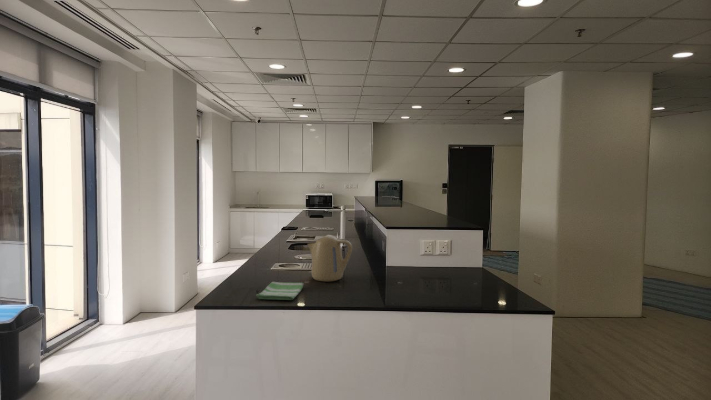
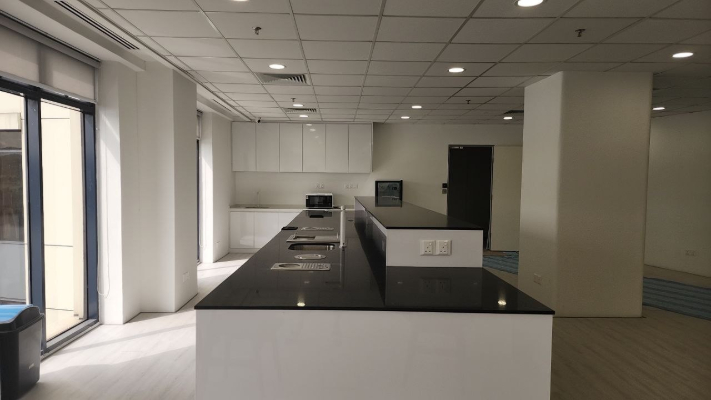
- kettle [307,234,353,282]
- dish towel [255,281,305,301]
